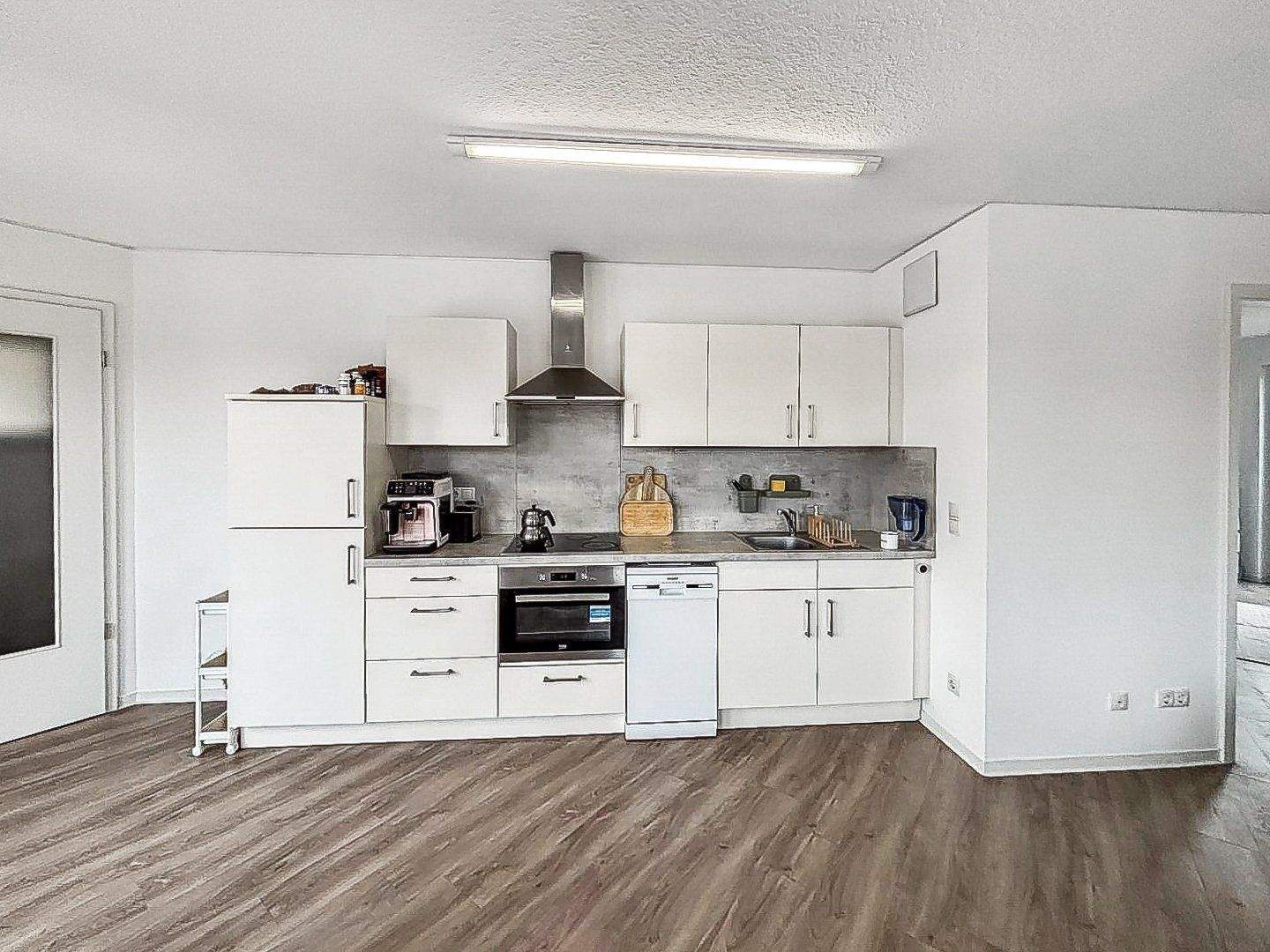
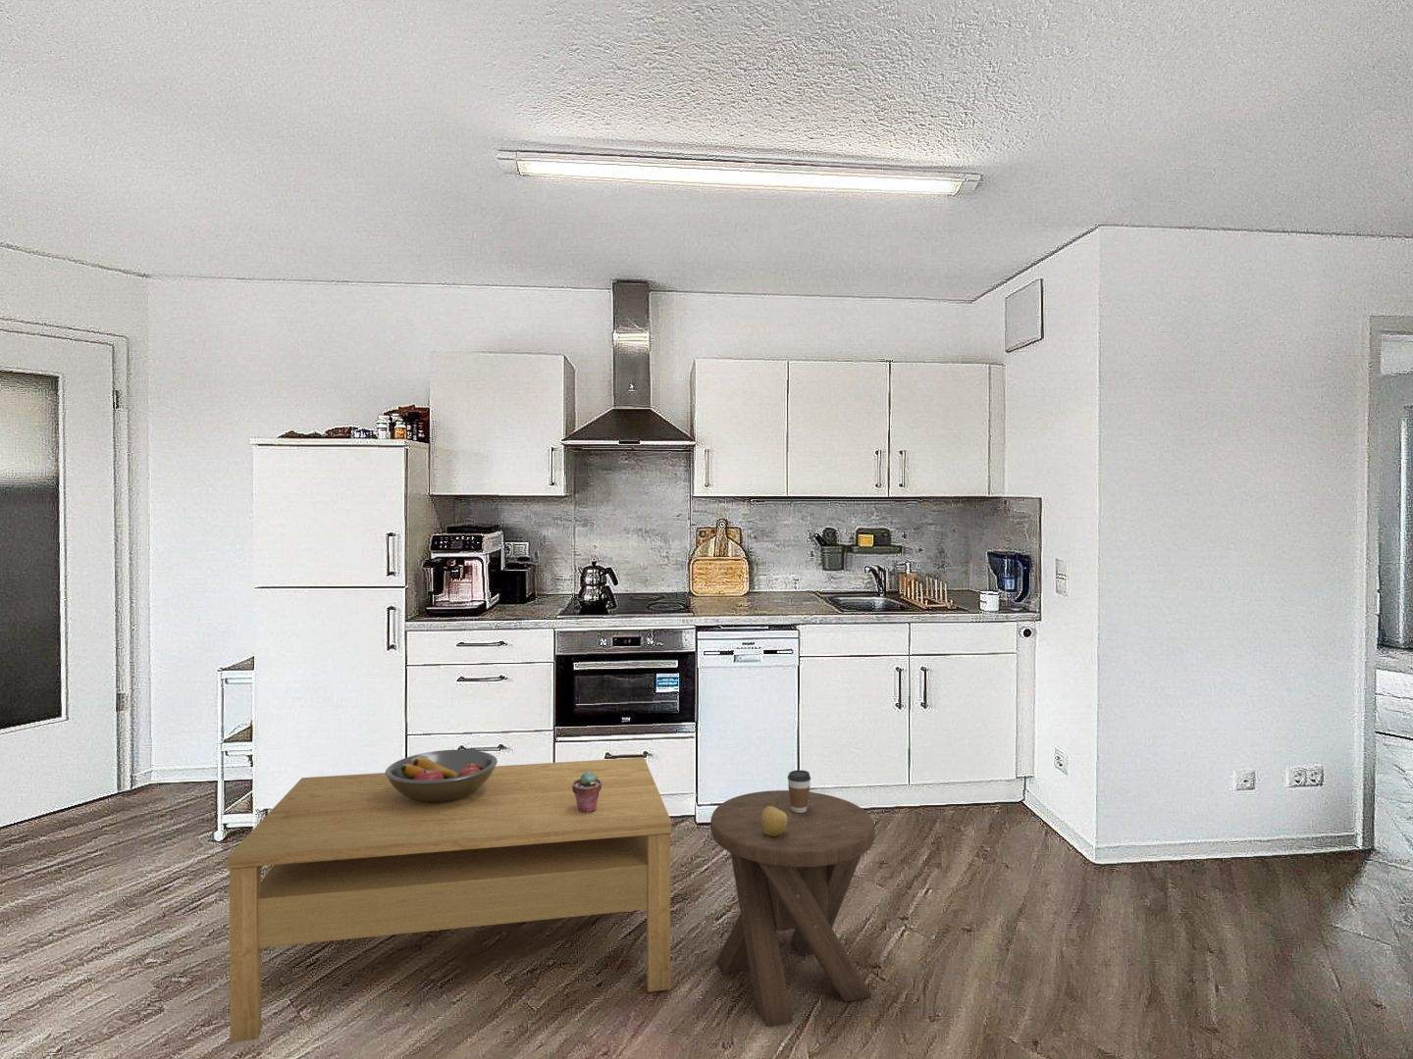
+ potted succulent [572,772,602,813]
+ coffee table [227,756,673,1043]
+ fruit bowl [385,749,498,802]
+ coffee cup [787,769,811,813]
+ music stool [710,790,877,1029]
+ apple [761,806,788,837]
